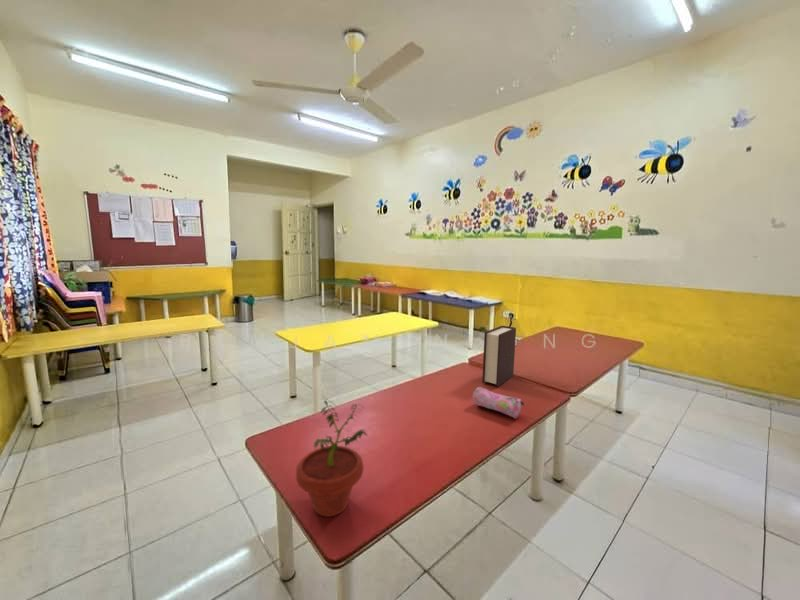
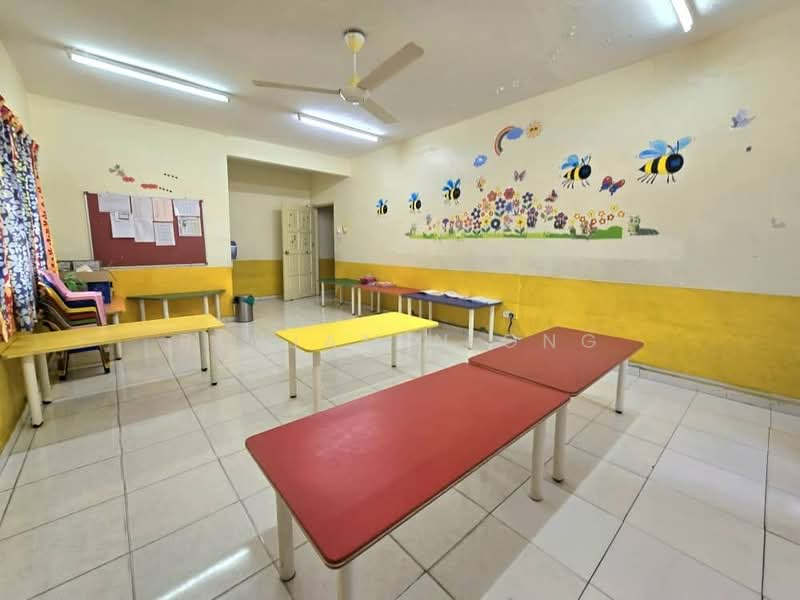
- bible [481,325,517,388]
- potted plant [295,399,368,518]
- pencil case [471,386,525,420]
